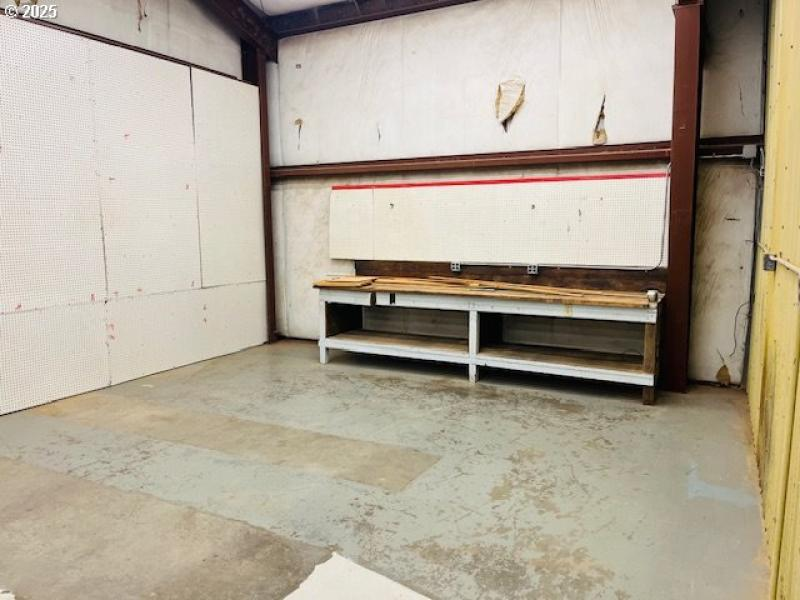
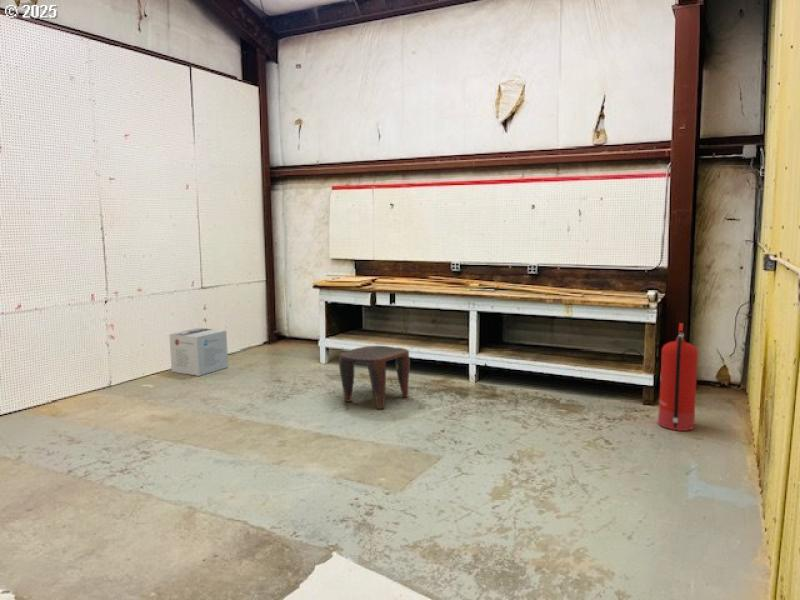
+ cardboard box [168,327,229,377]
+ fire extinguisher [657,322,699,432]
+ stool [338,345,411,410]
